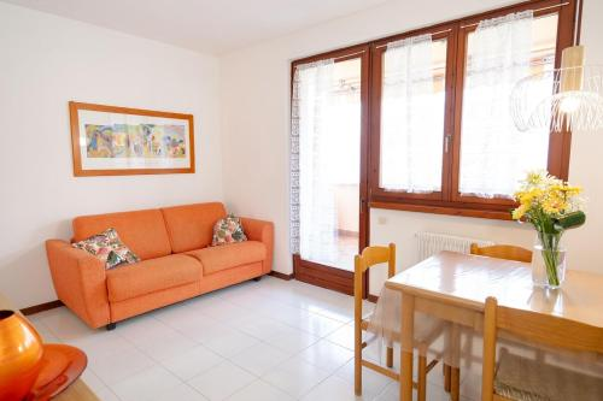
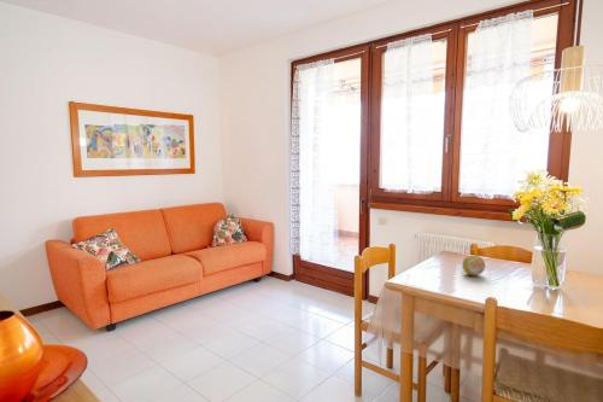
+ fruit [462,254,486,276]
